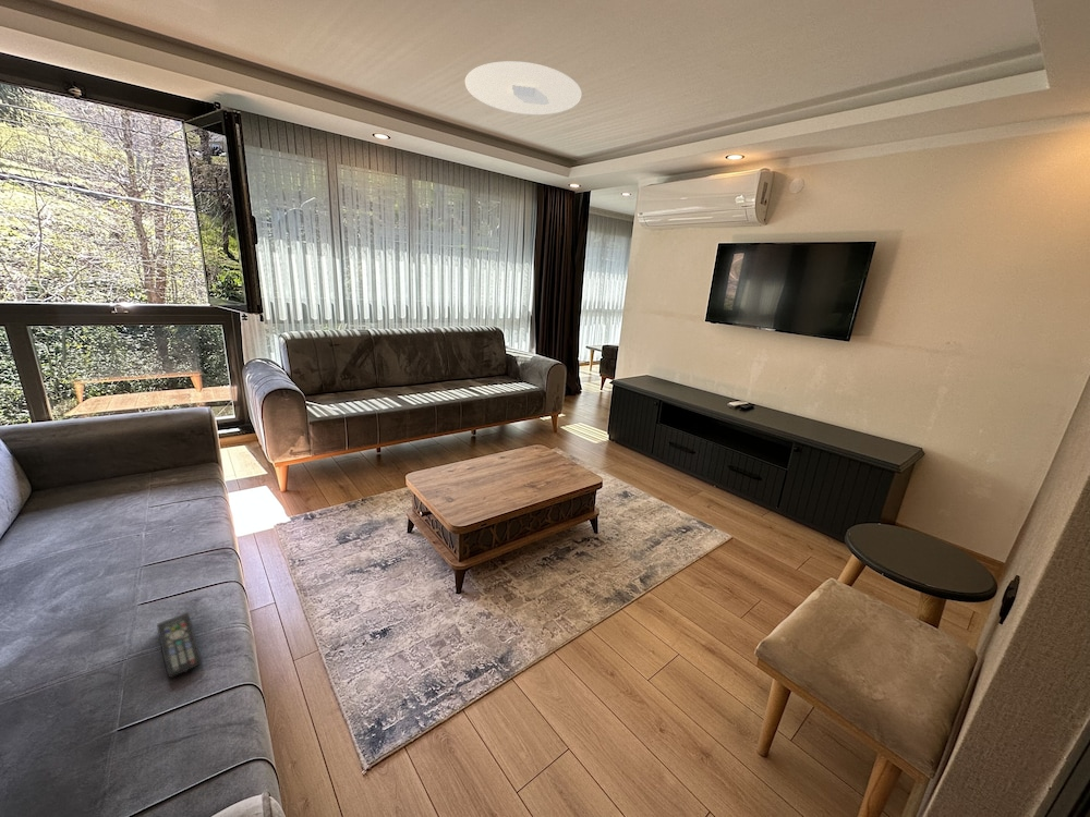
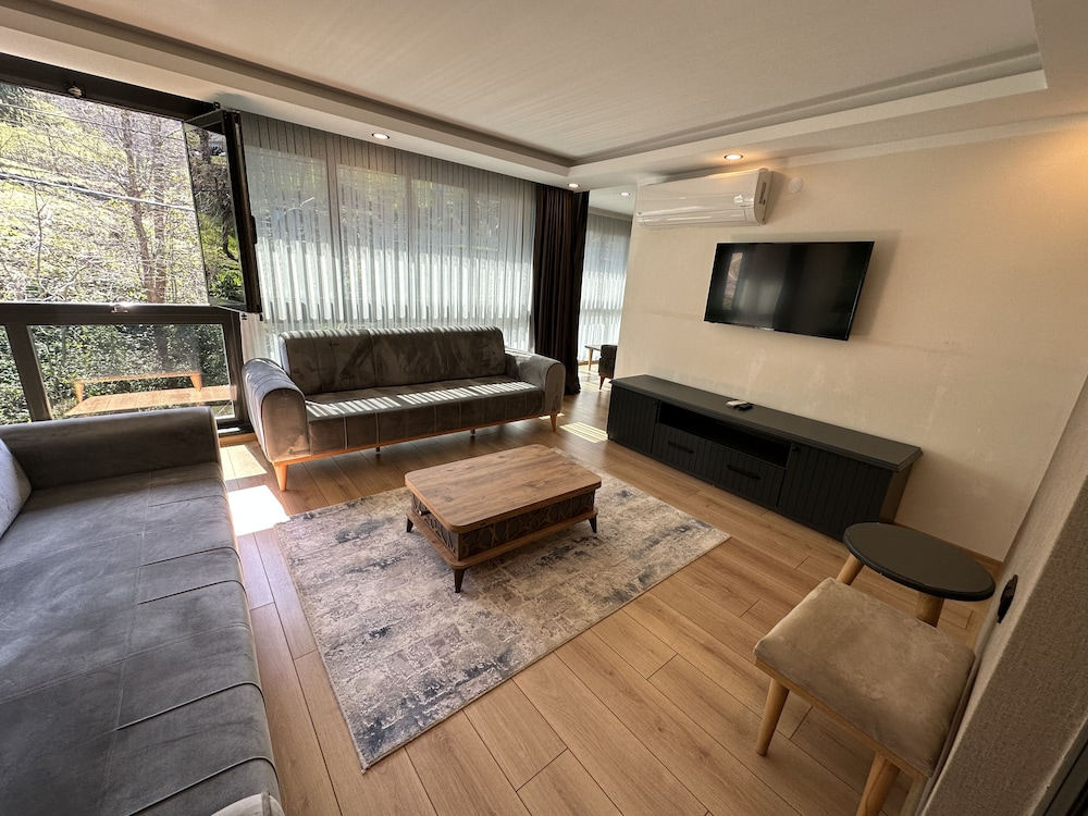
- ceiling light [464,60,583,115]
- remote control [156,611,203,679]
